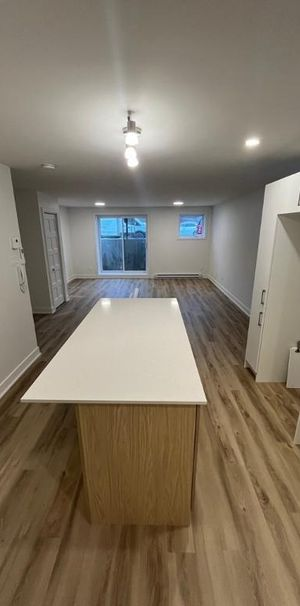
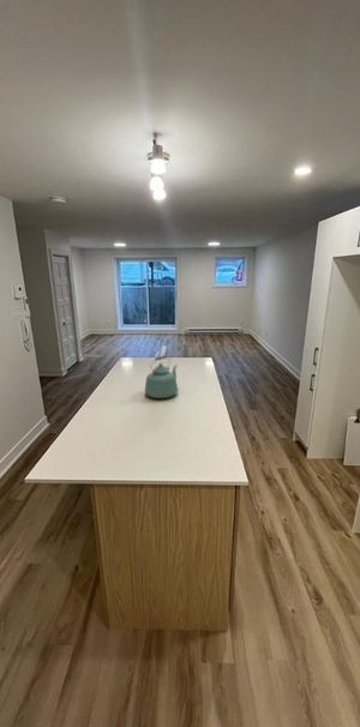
+ kettle [144,354,179,399]
